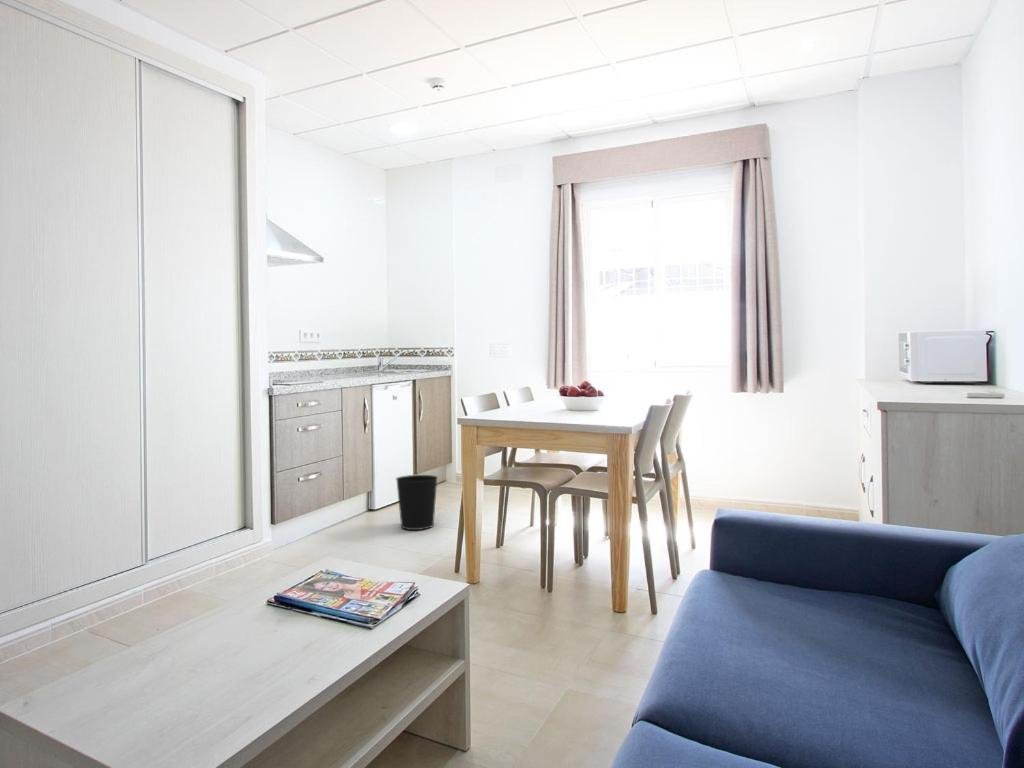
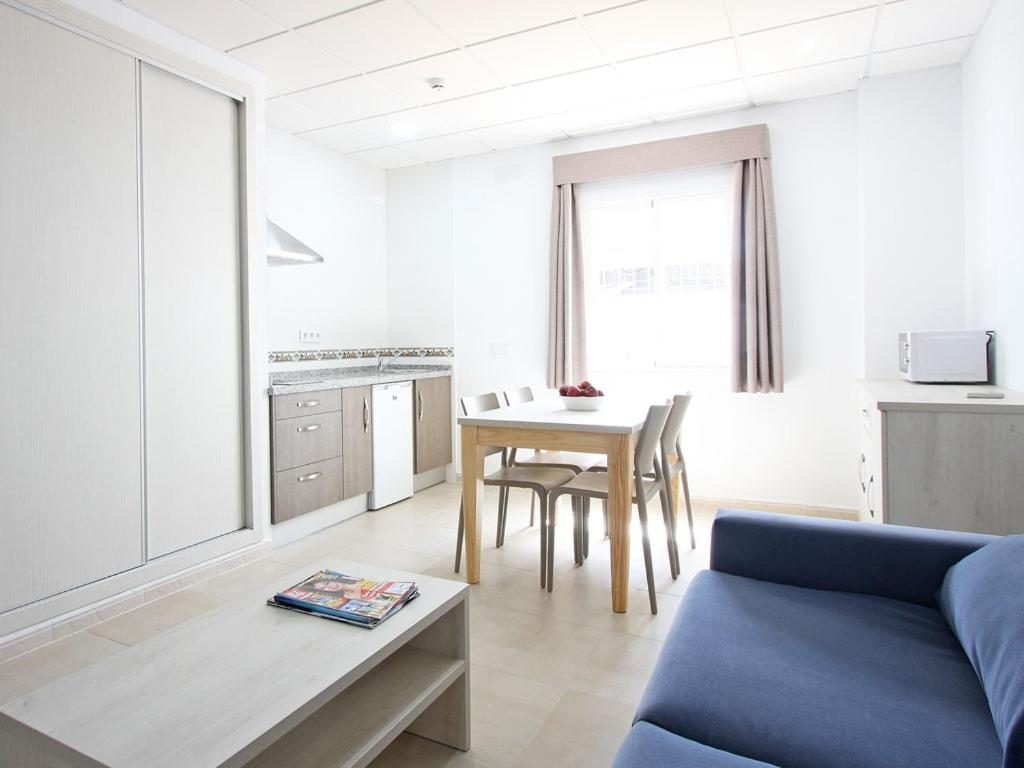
- wastebasket [395,474,439,531]
